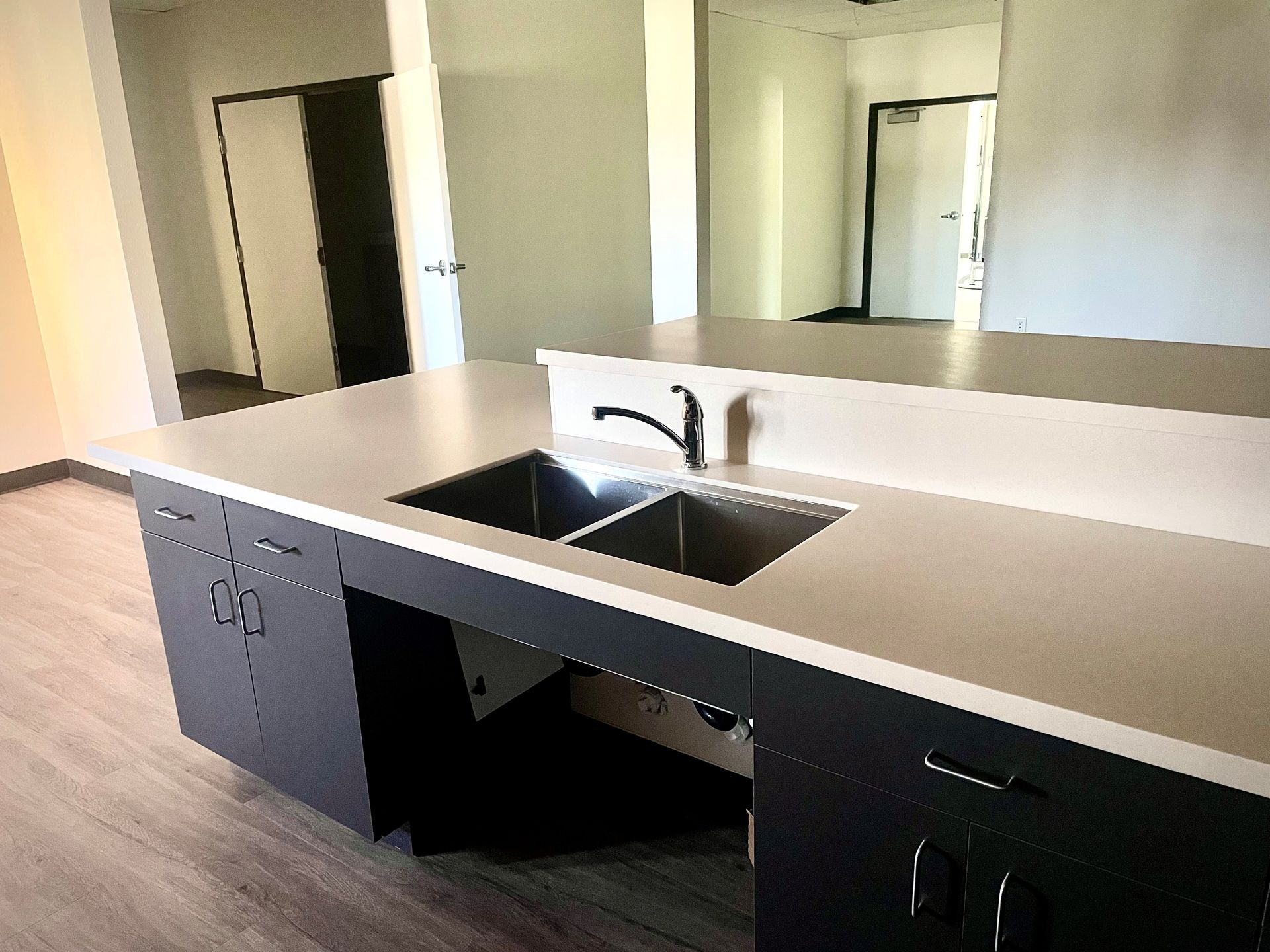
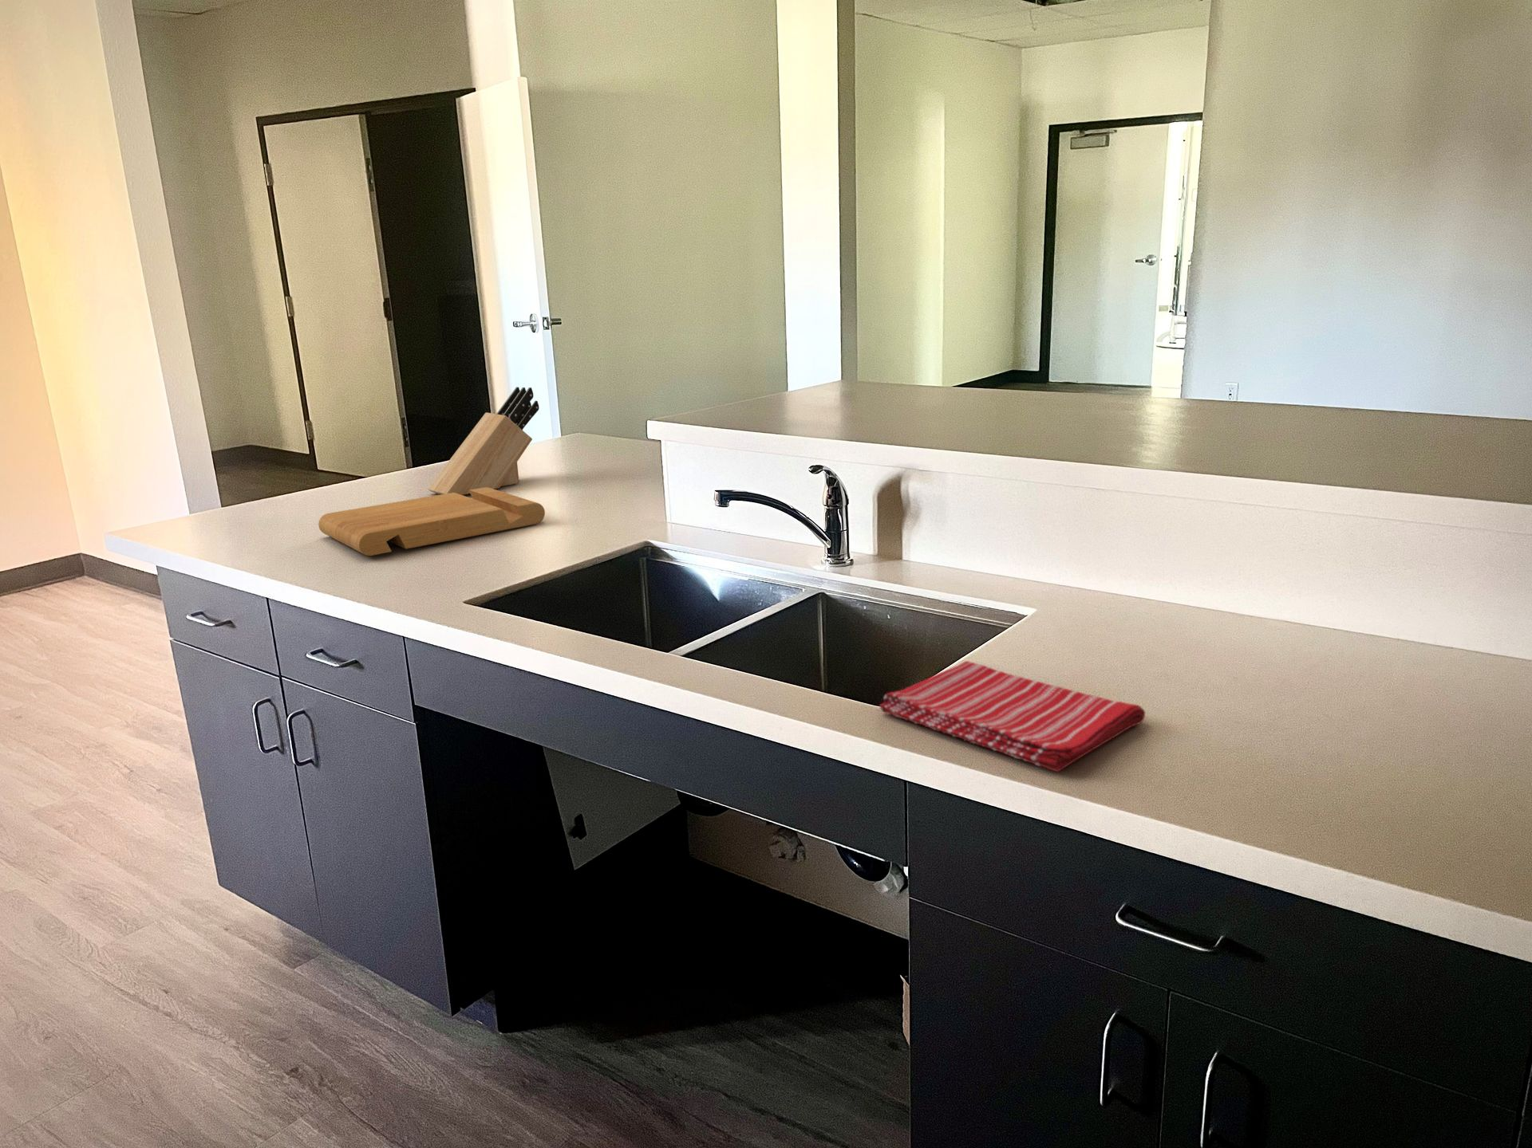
+ cutting board [317,487,545,556]
+ dish towel [878,660,1146,773]
+ knife block [427,387,540,496]
